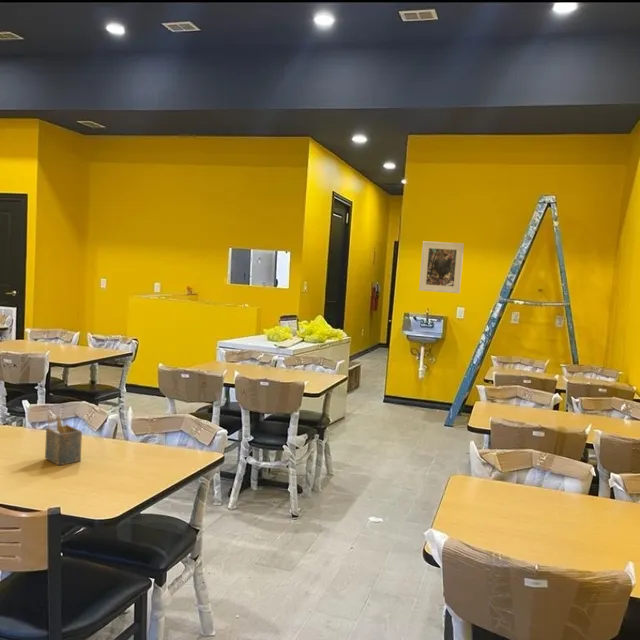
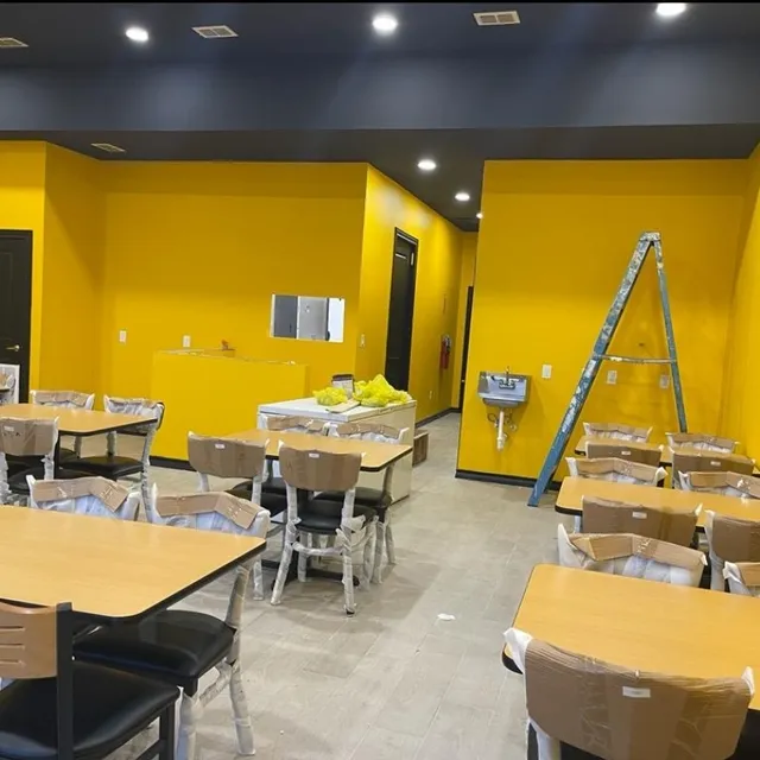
- napkin holder [44,415,83,467]
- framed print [418,240,465,294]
